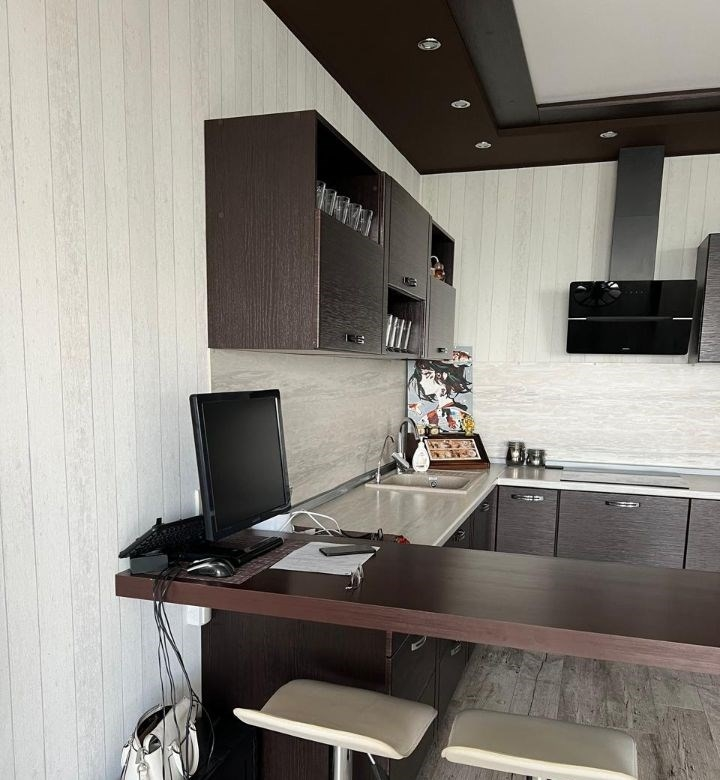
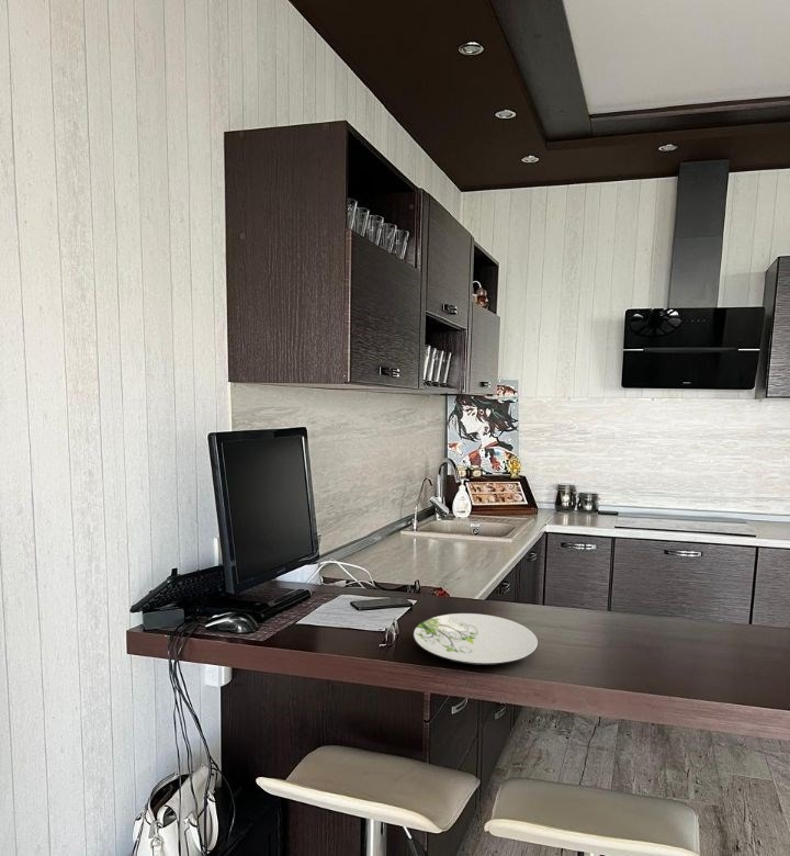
+ plate [413,612,539,666]
